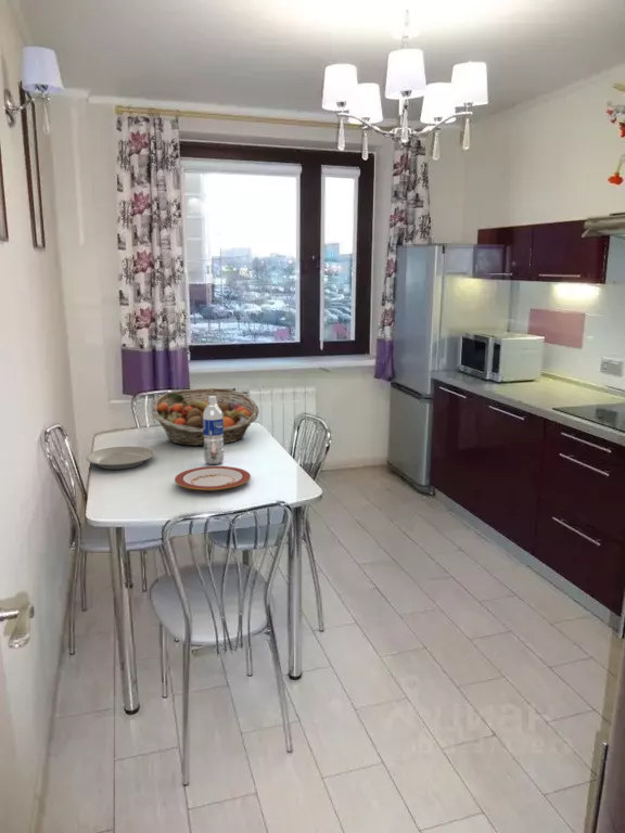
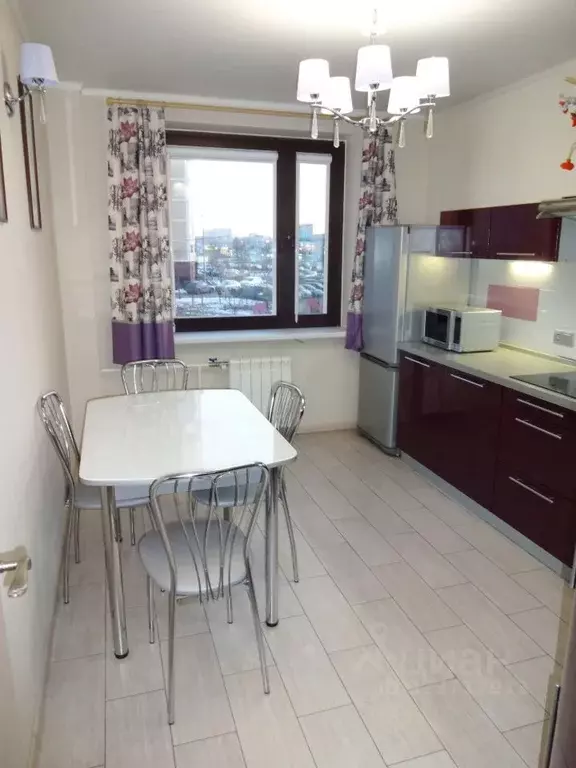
- plate [174,465,252,491]
- water bottle [203,396,225,465]
- plate [85,446,155,471]
- fruit basket [151,387,260,447]
